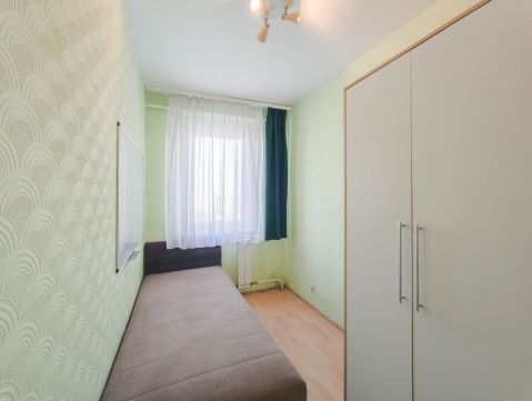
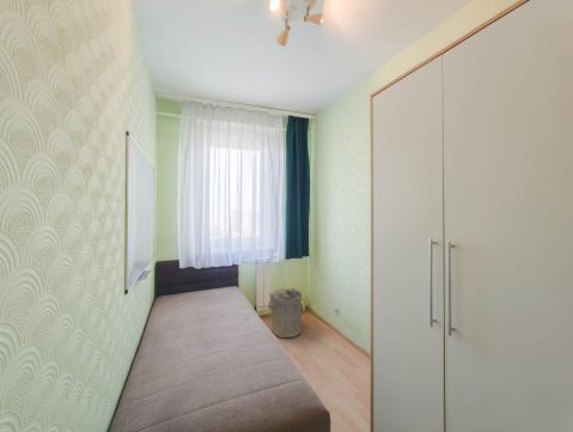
+ laundry hamper [267,286,303,339]
